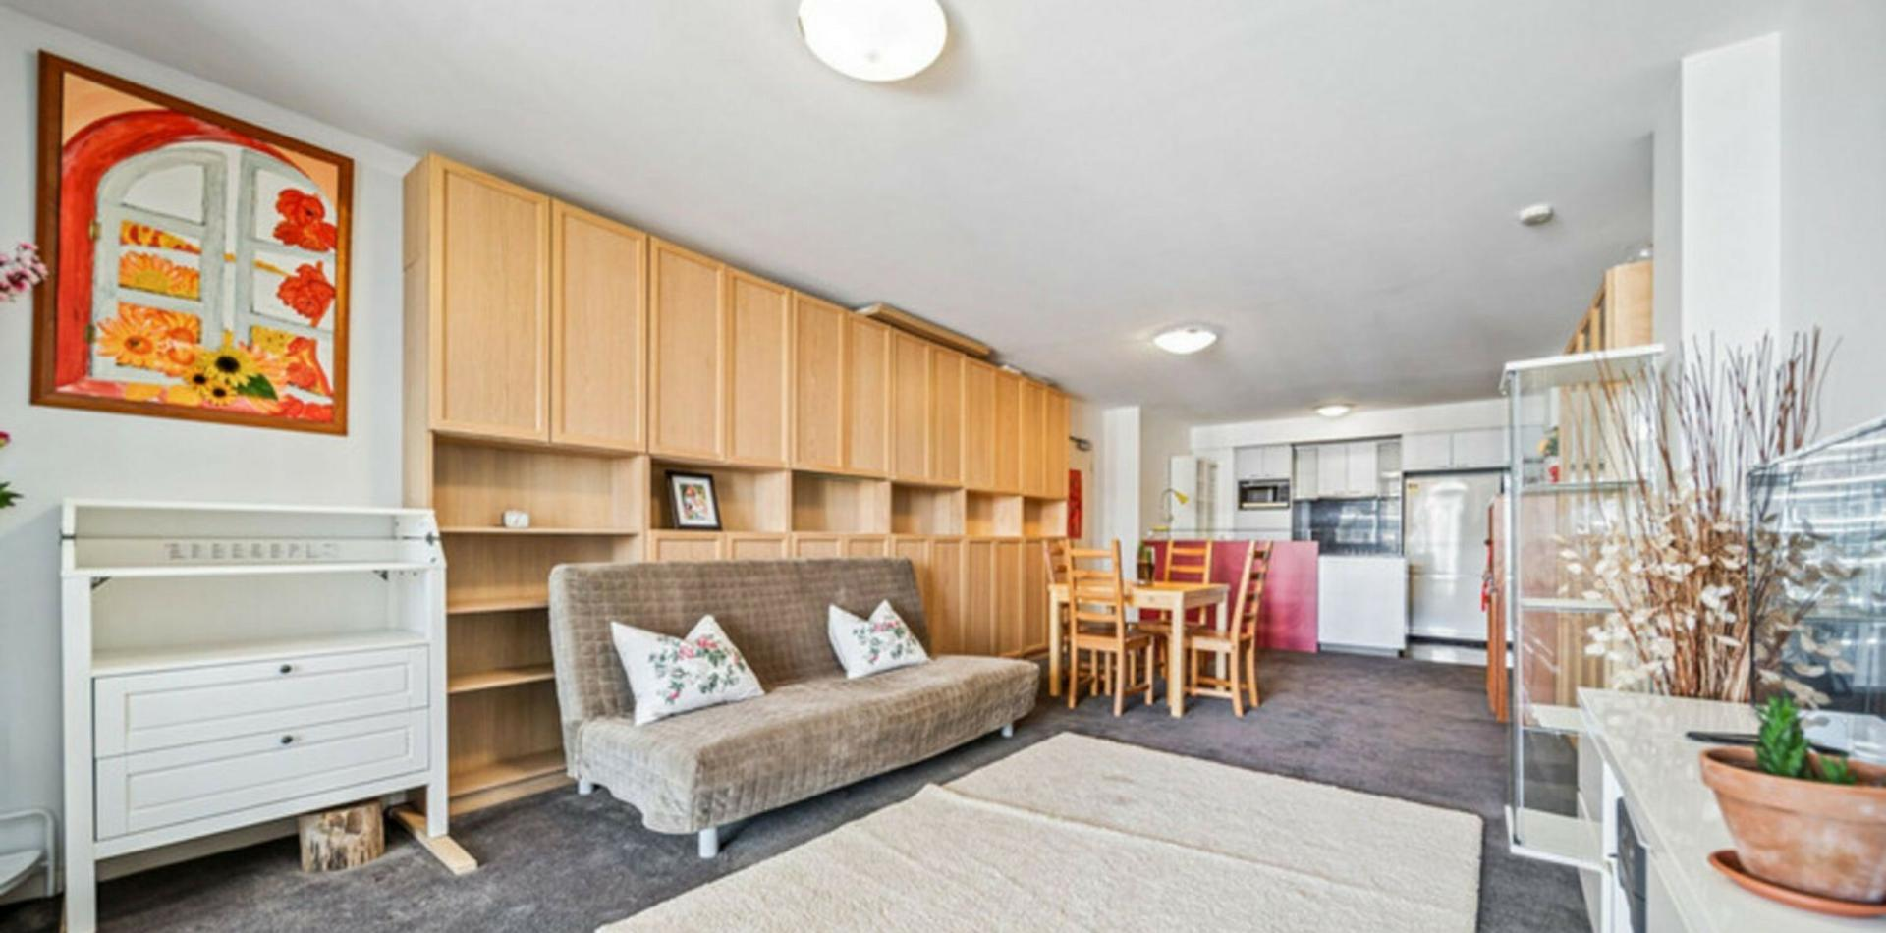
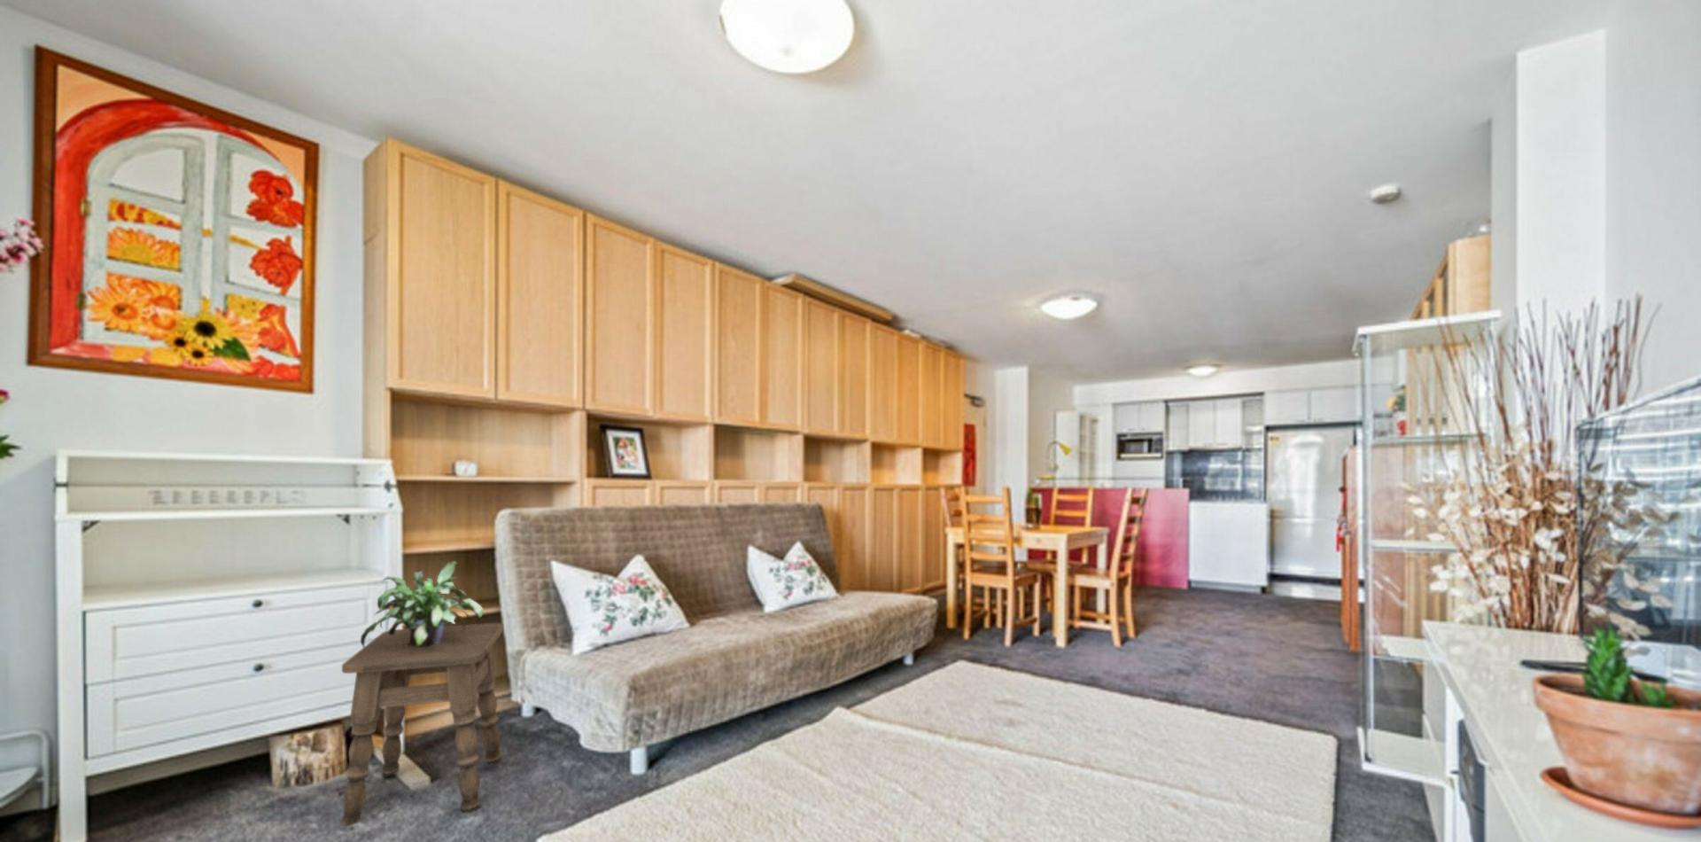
+ side table [340,622,504,827]
+ potted plant [360,560,485,648]
